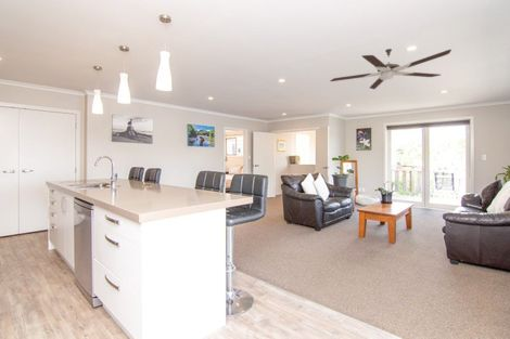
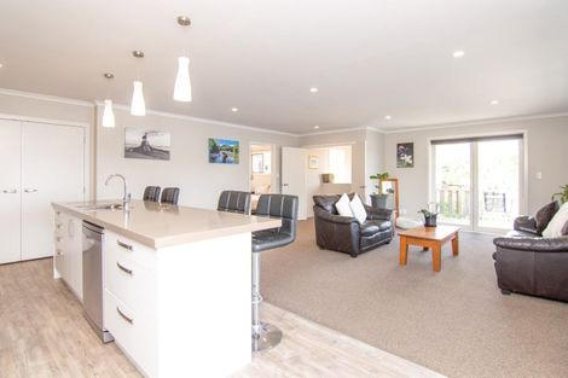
- ceiling fan [329,48,452,90]
